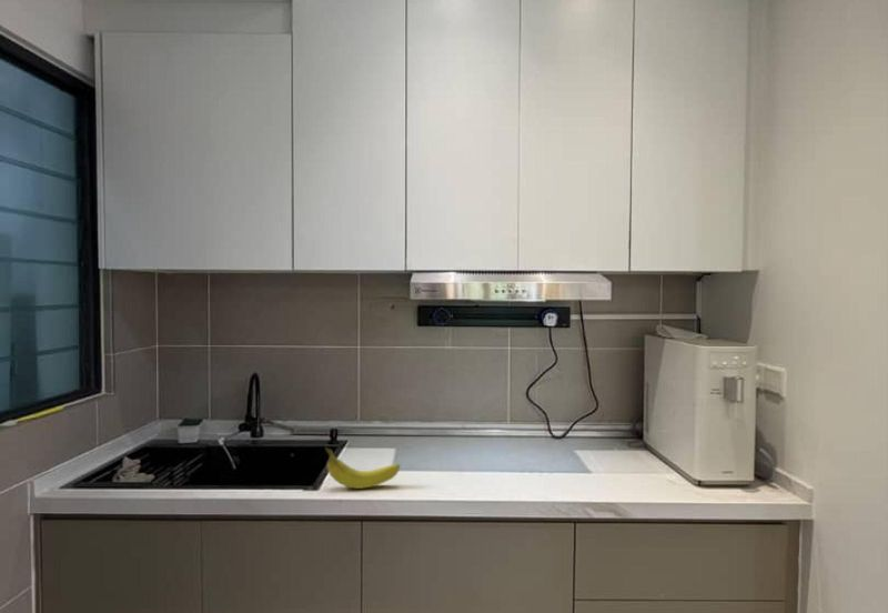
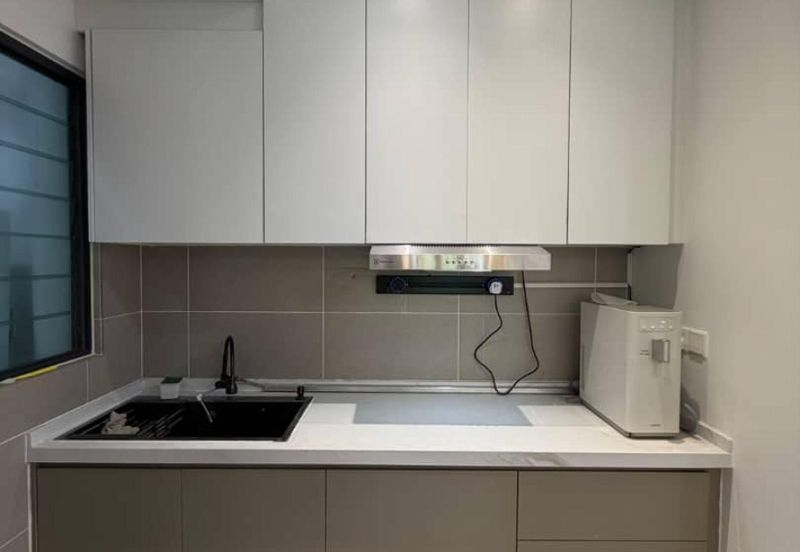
- fruit [324,446,401,490]
